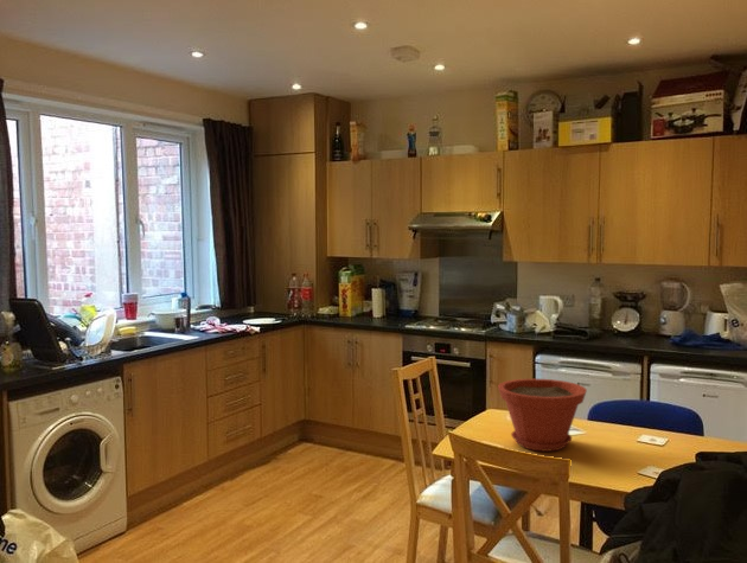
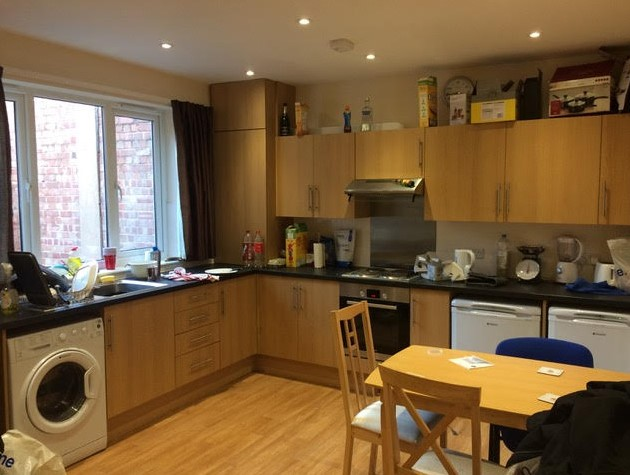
- plant pot [497,378,588,453]
